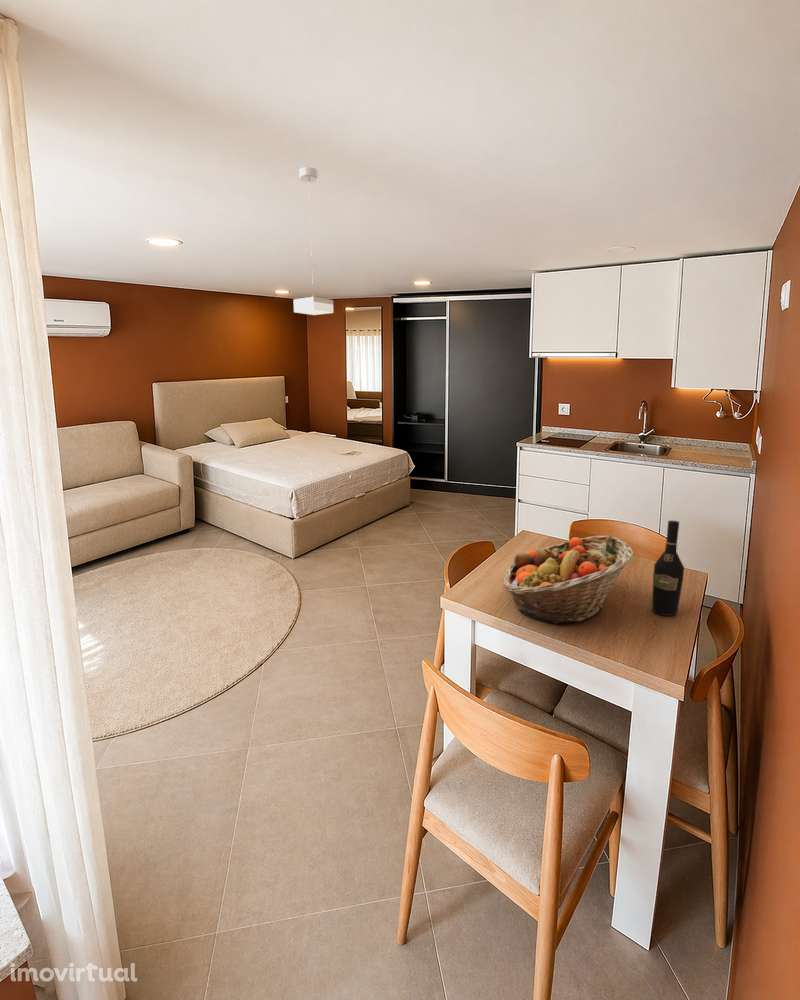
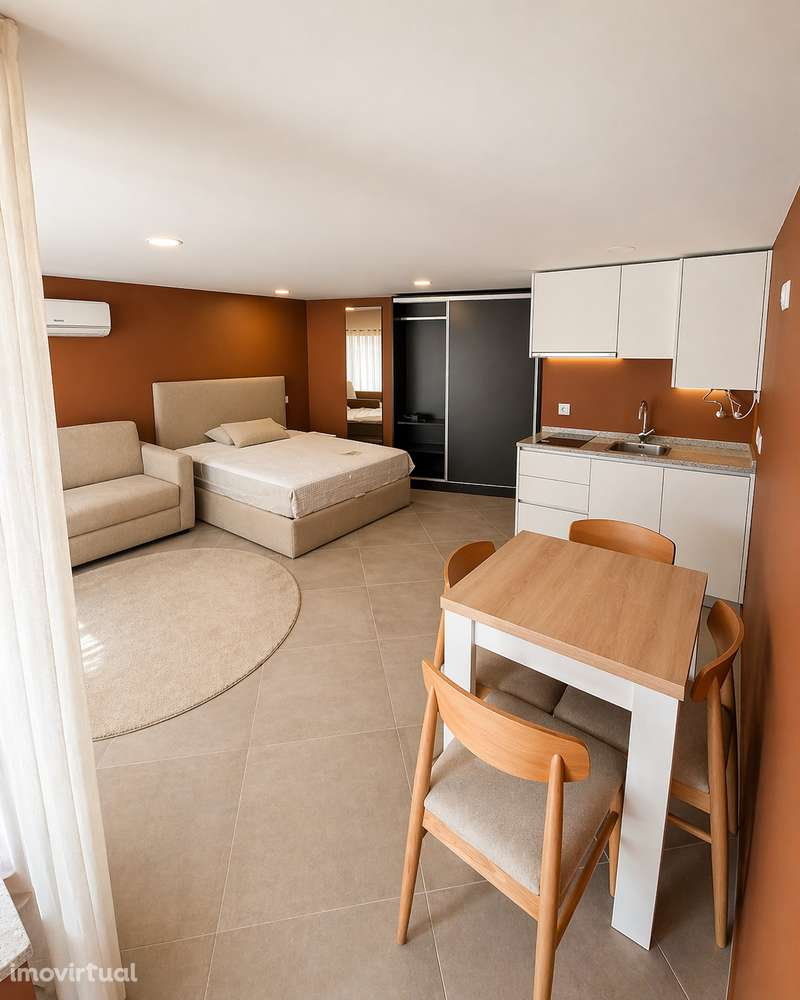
- fruit basket [503,535,635,625]
- wine bottle [651,519,685,617]
- pendant lamp [292,166,334,316]
